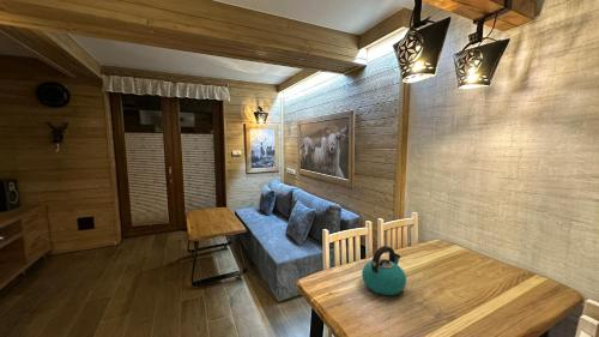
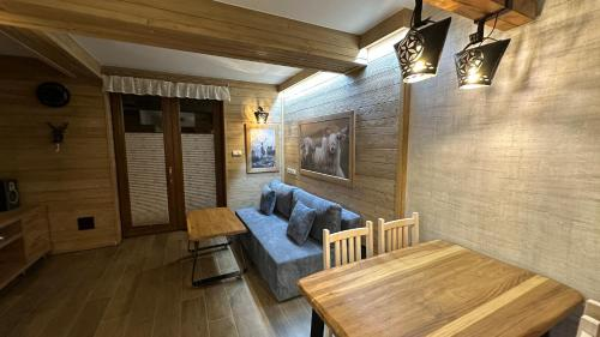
- kettle [361,245,407,296]
